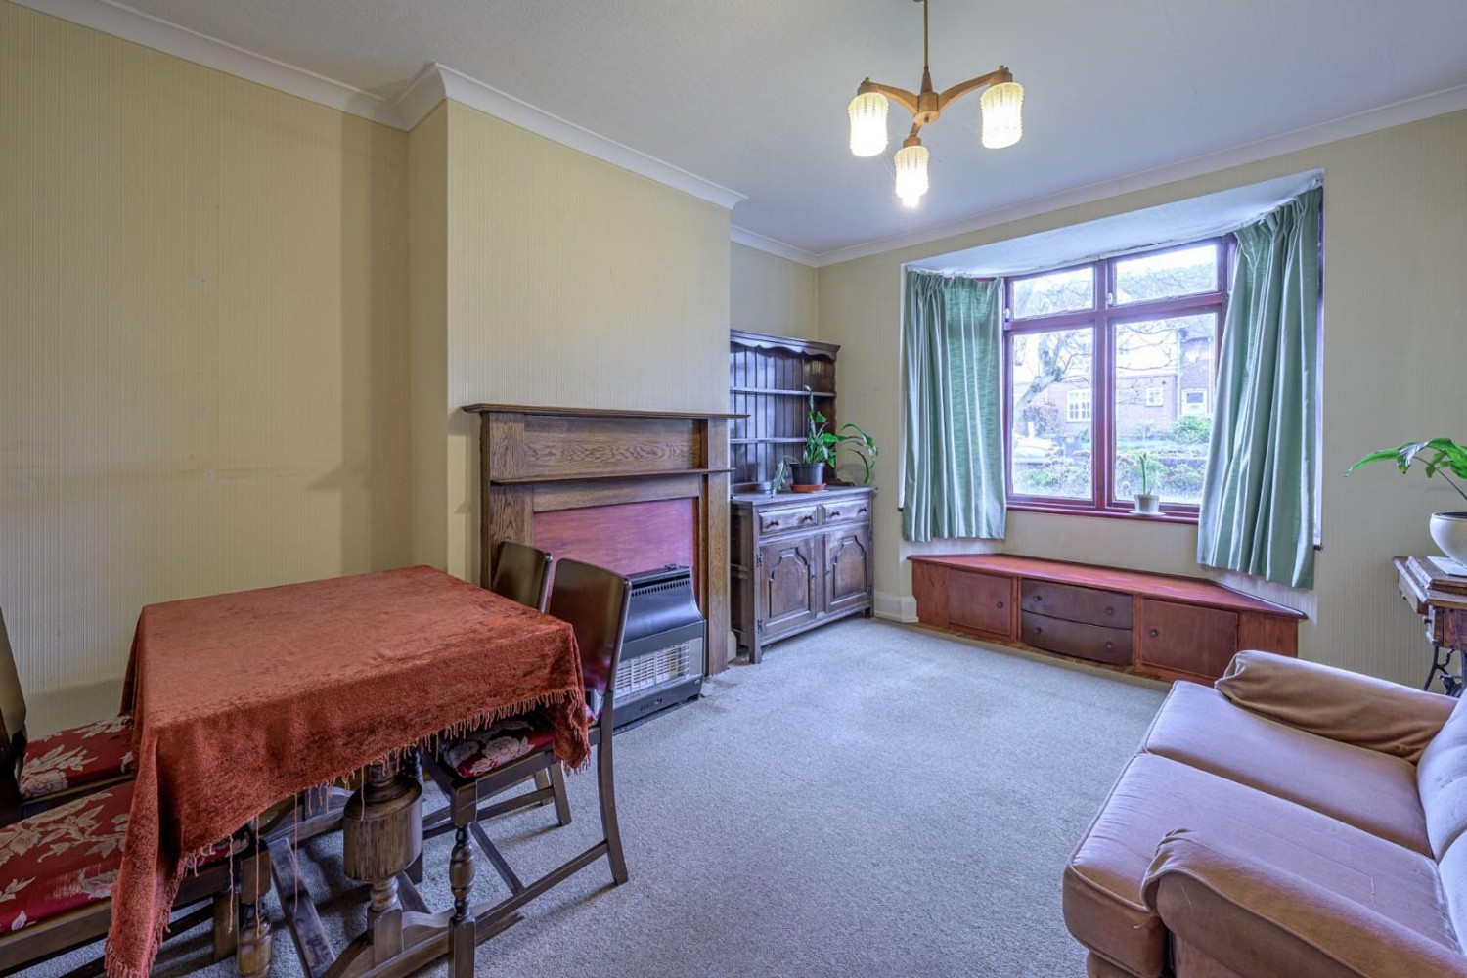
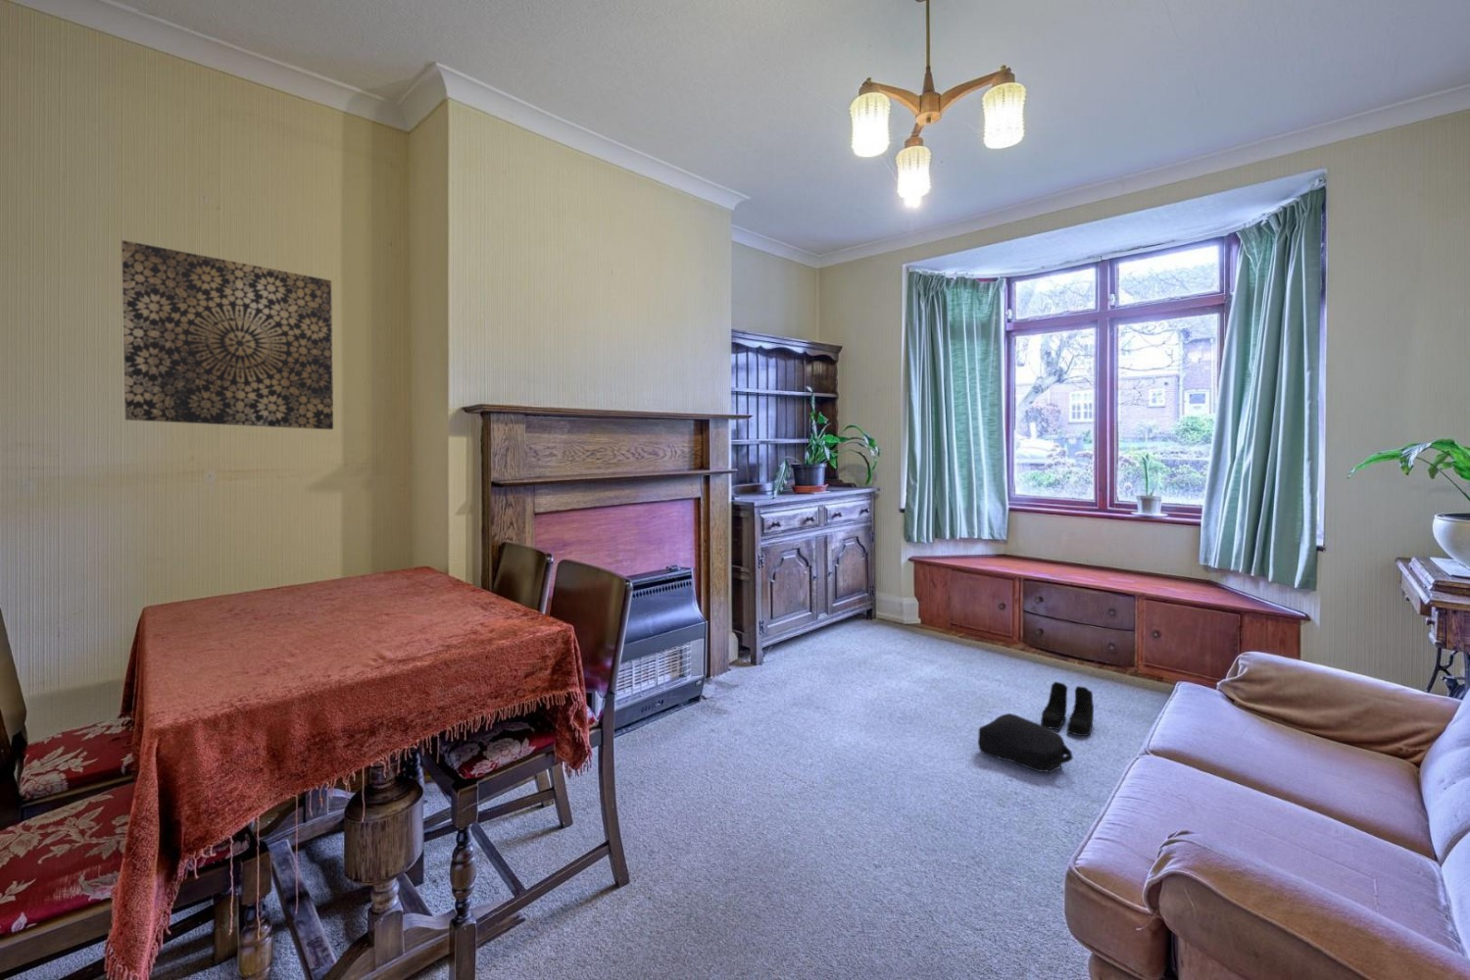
+ wall art [120,240,335,430]
+ backpack [977,712,1074,775]
+ boots [1040,681,1095,737]
